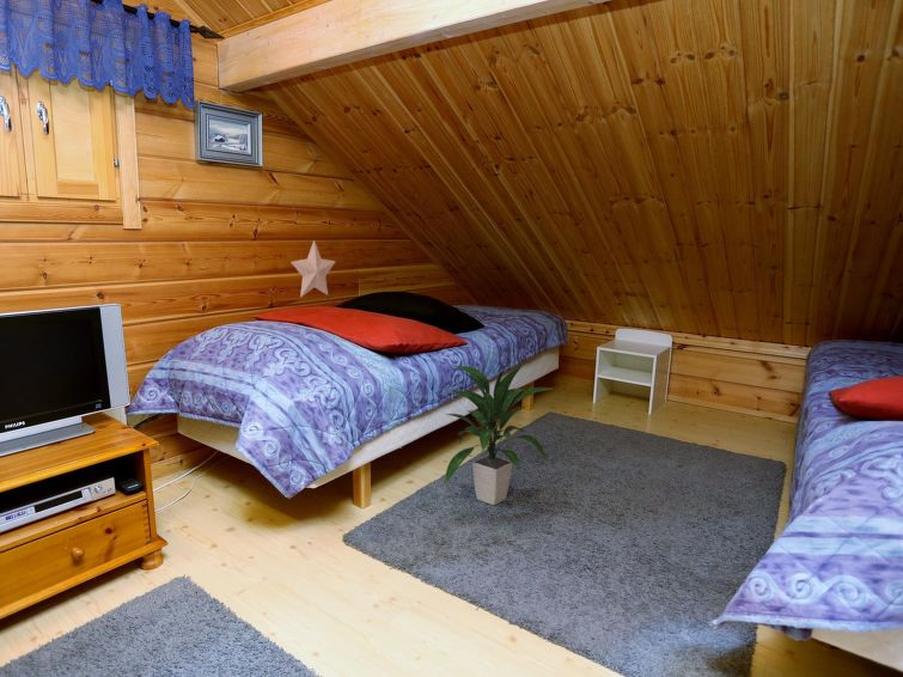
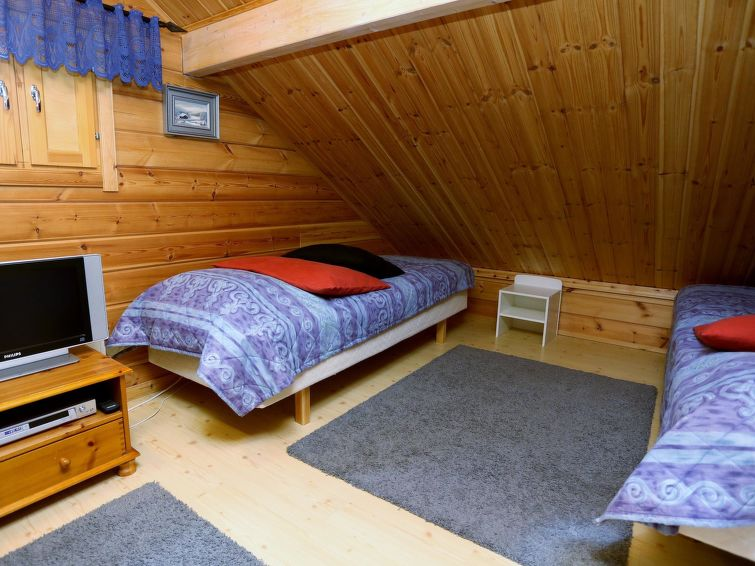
- decorative star [289,239,336,299]
- indoor plant [443,359,553,506]
